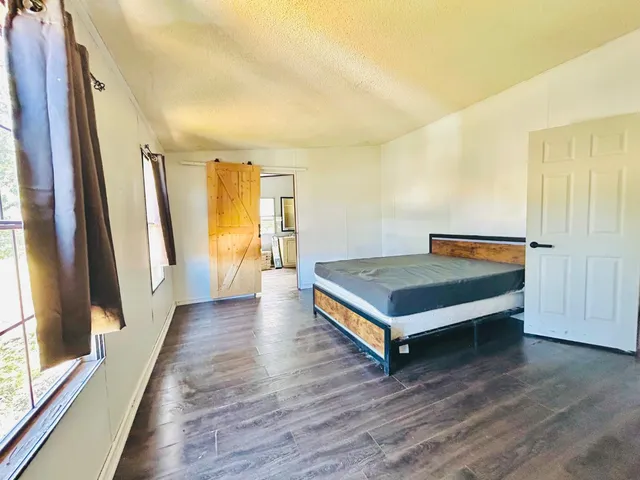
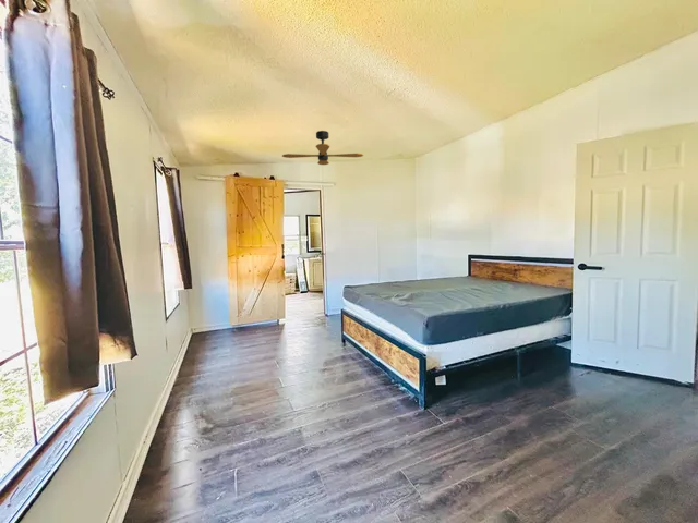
+ ceiling fan [281,130,364,166]
